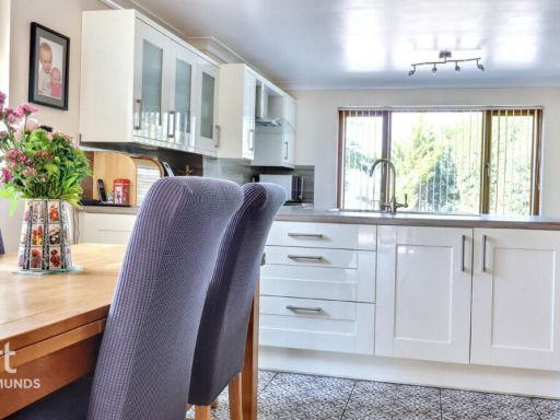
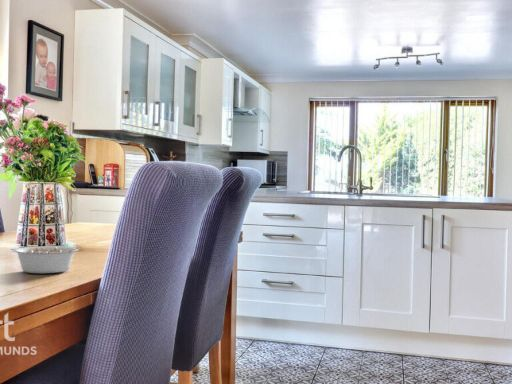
+ legume [12,245,84,274]
